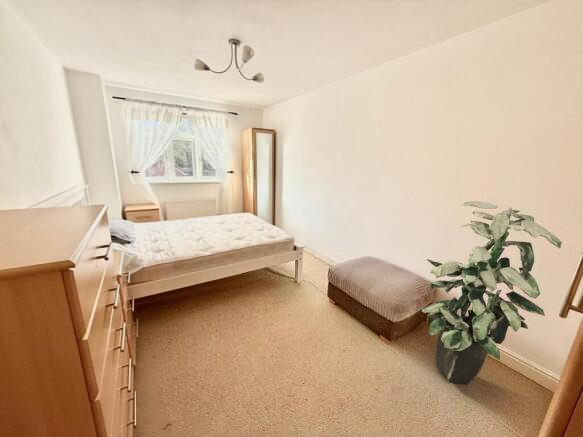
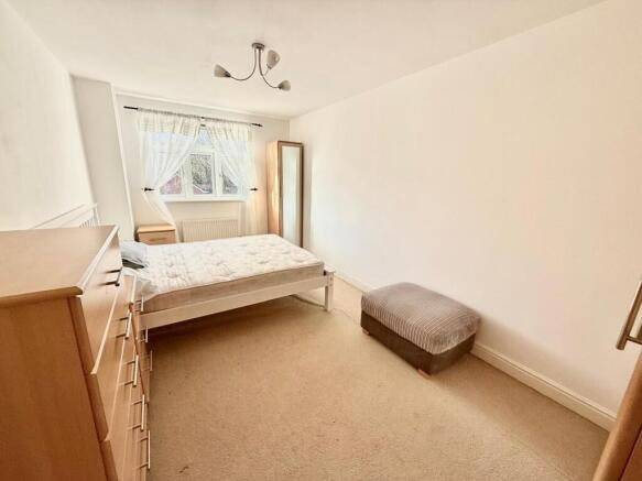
- indoor plant [421,200,563,385]
